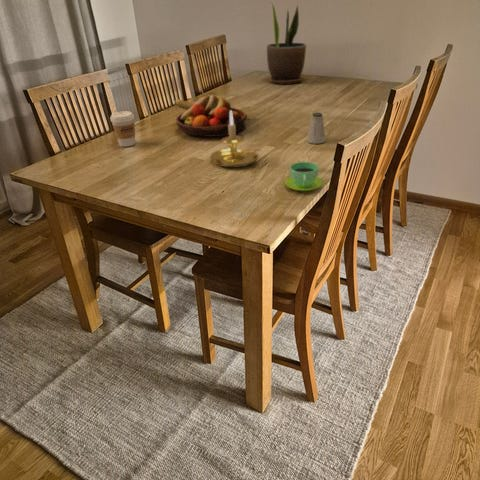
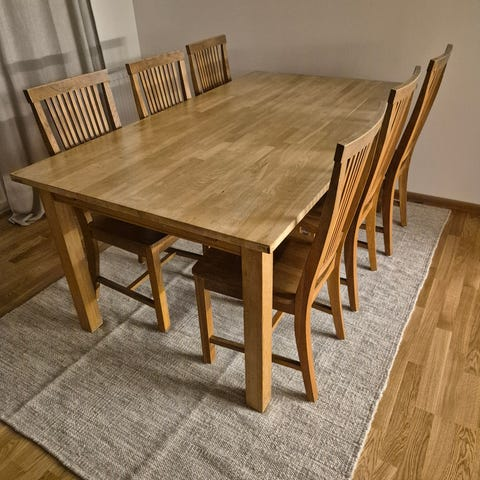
- potted plant [266,0,307,86]
- saltshaker [306,112,327,145]
- cup [284,161,324,192]
- coffee cup [109,110,136,148]
- fruit bowl [174,94,248,138]
- candle holder [210,111,263,169]
